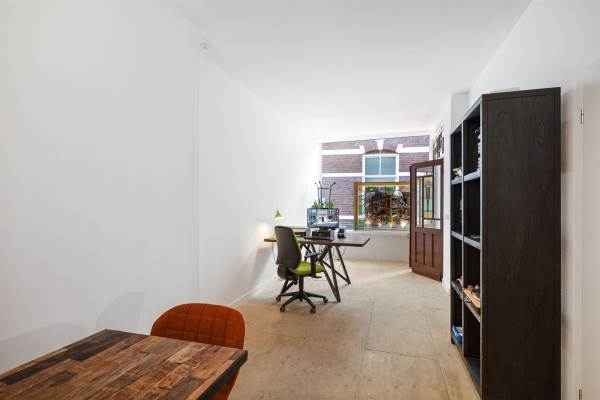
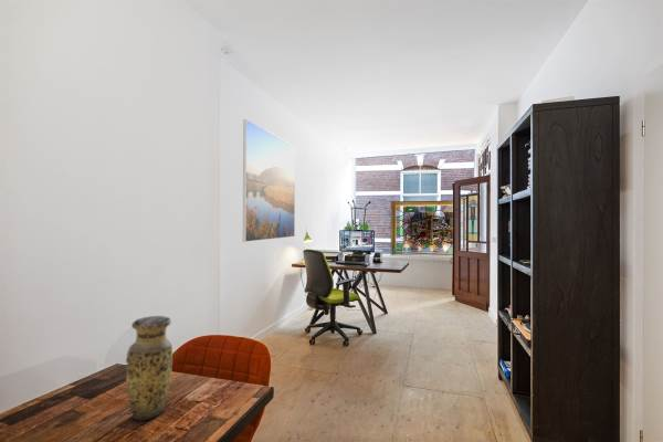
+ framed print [242,118,296,243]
+ vase [125,315,173,422]
